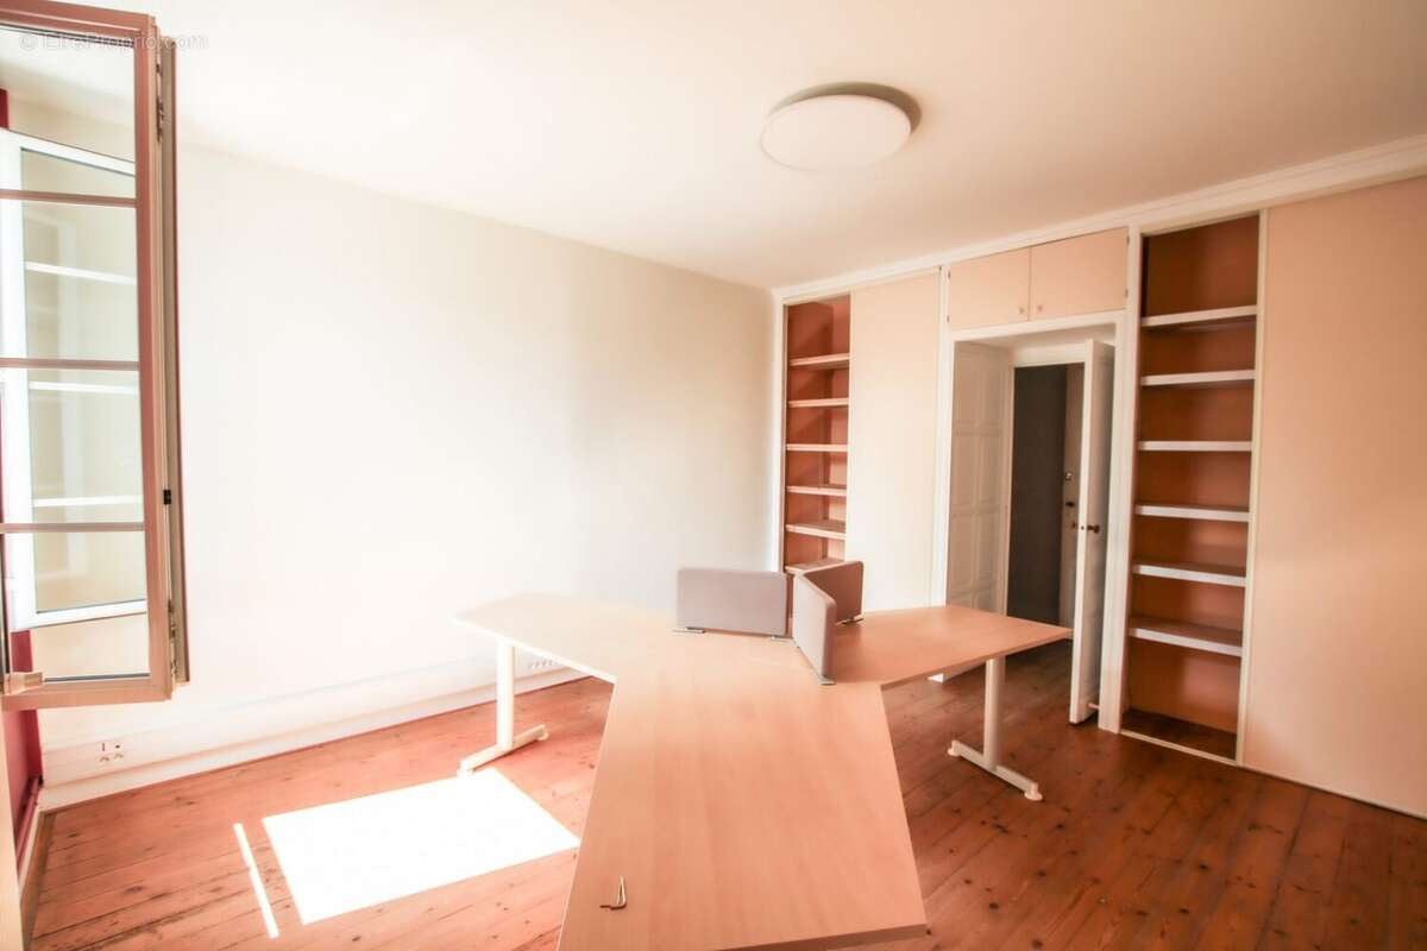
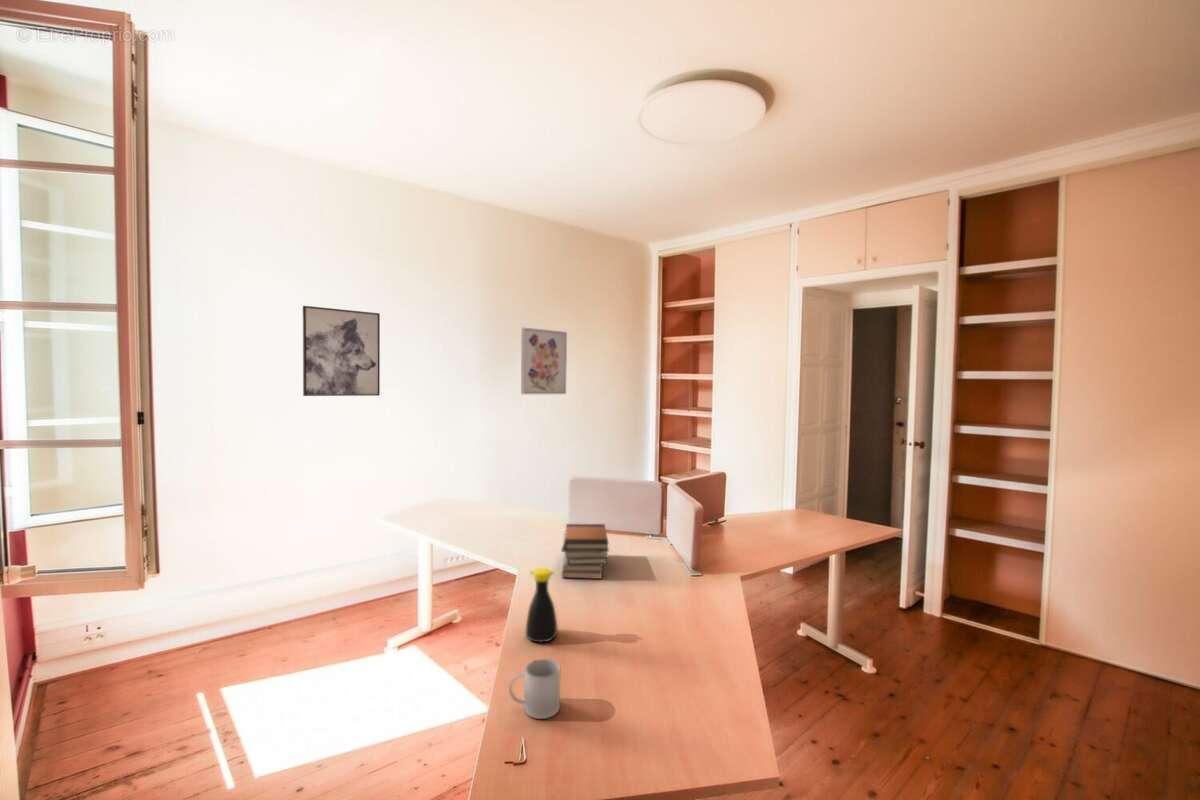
+ book stack [560,523,610,580]
+ mug [508,658,561,720]
+ wall art [302,305,381,397]
+ wall art [520,327,568,395]
+ bottle [525,567,558,643]
